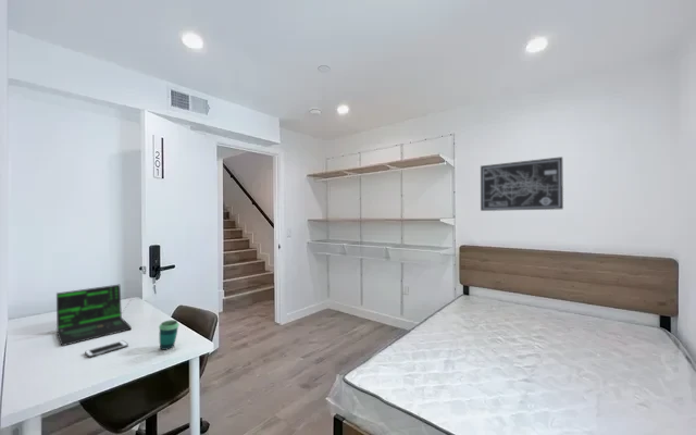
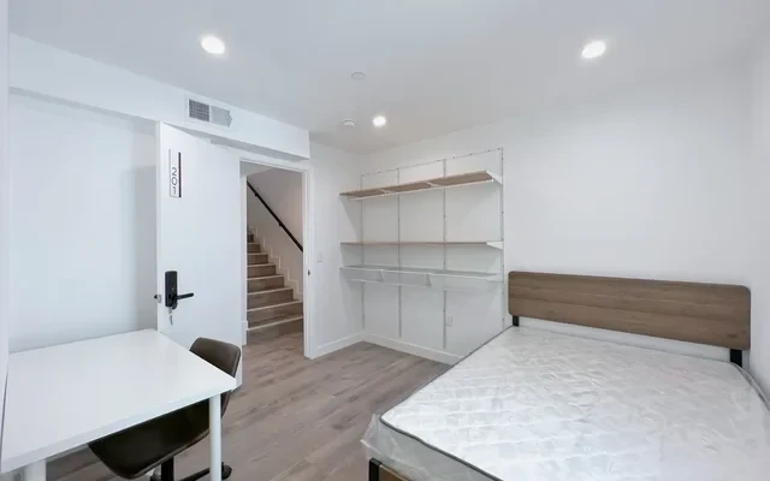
- wall art [480,156,564,212]
- laptop [55,284,136,347]
- cup [158,319,179,351]
- cell phone [84,339,129,359]
